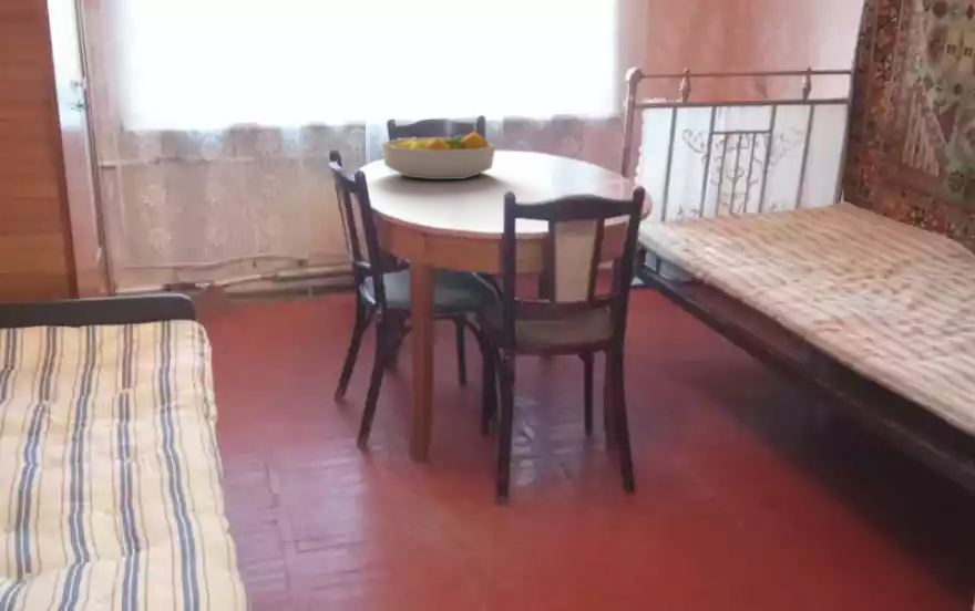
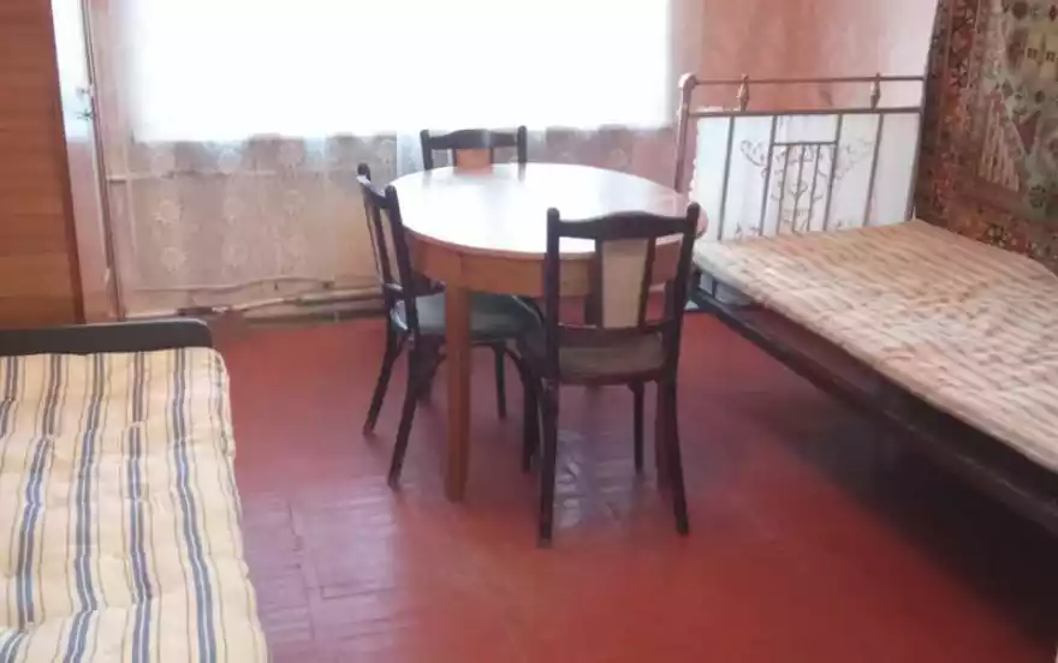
- fruit bowl [380,131,496,180]
